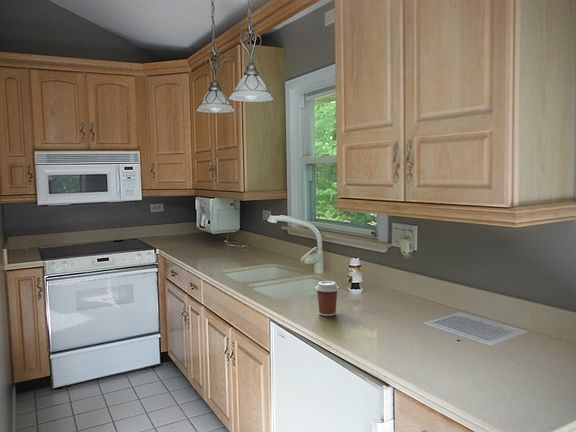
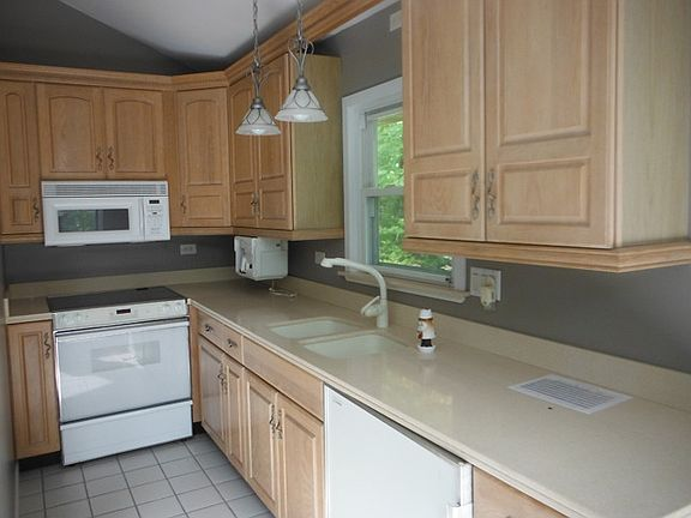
- coffee cup [314,280,340,317]
